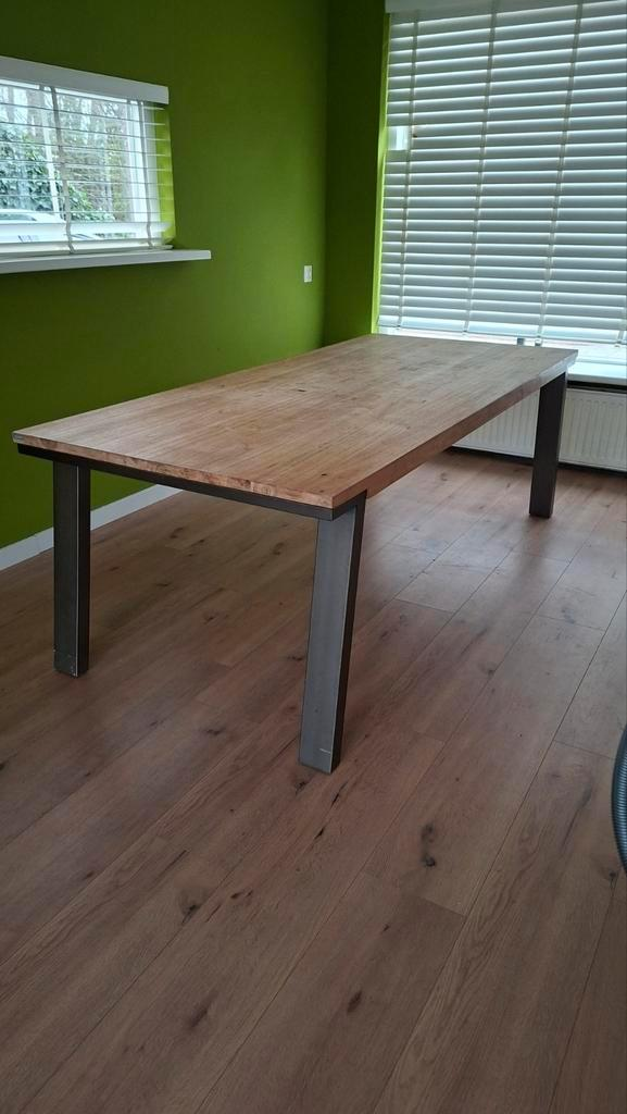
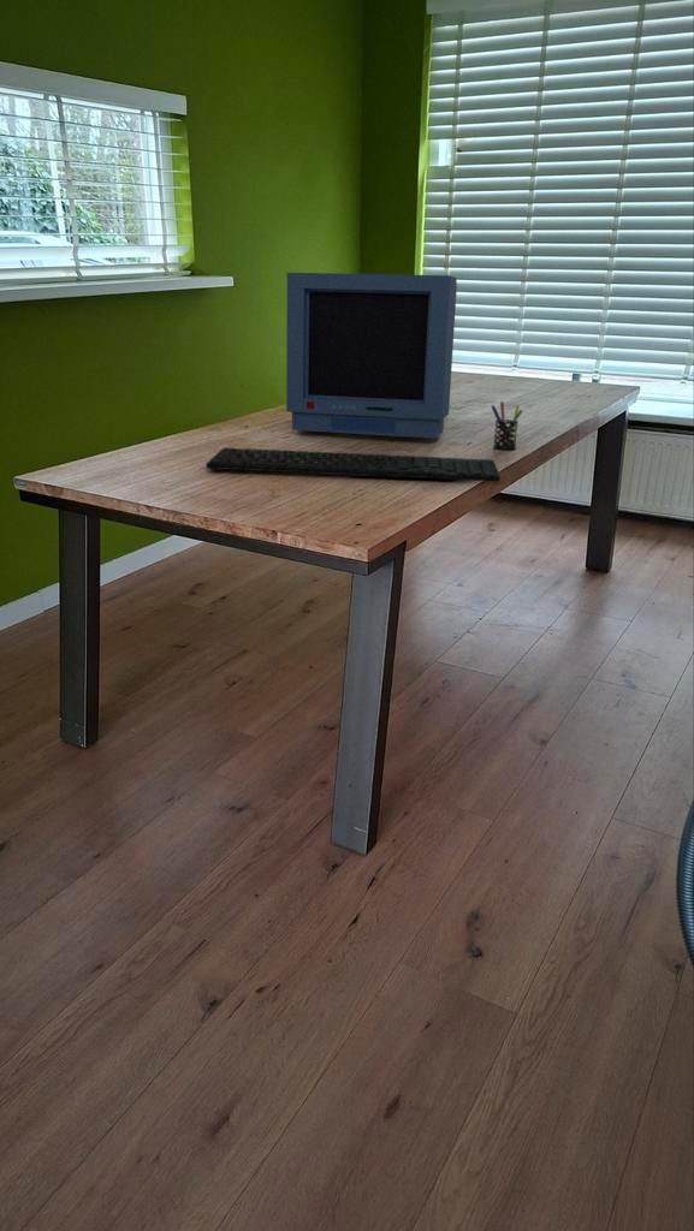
+ keyboard [204,447,502,483]
+ pen holder [491,400,523,451]
+ monitor [285,272,458,440]
